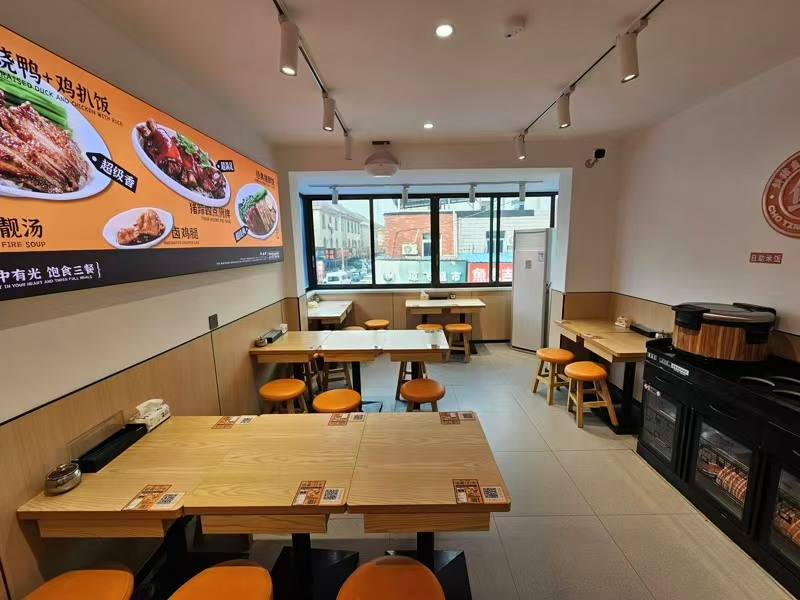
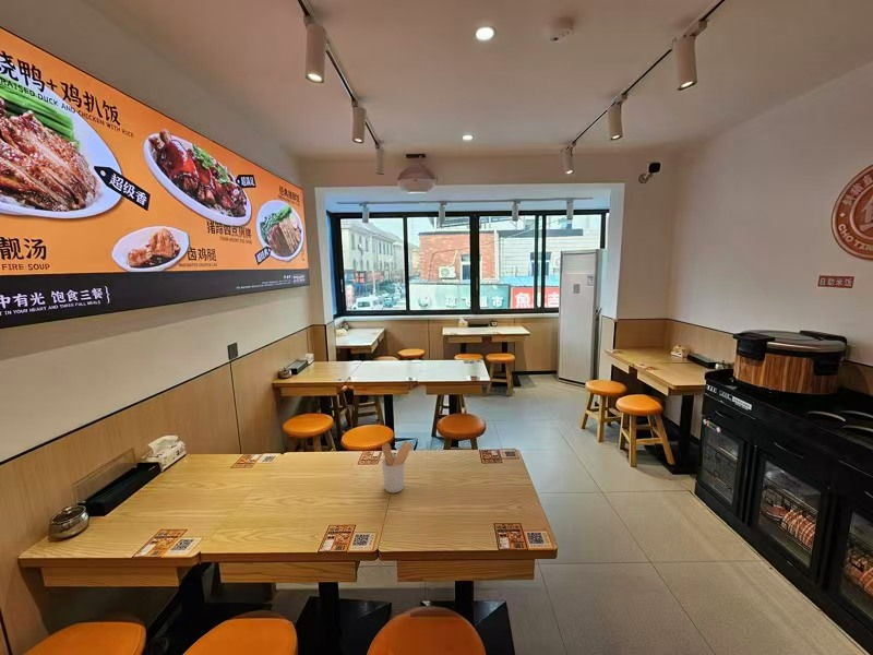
+ utensil holder [381,440,414,493]
